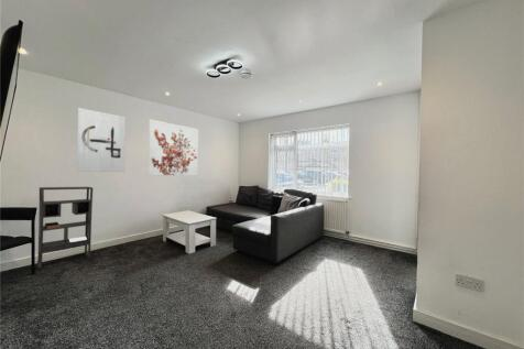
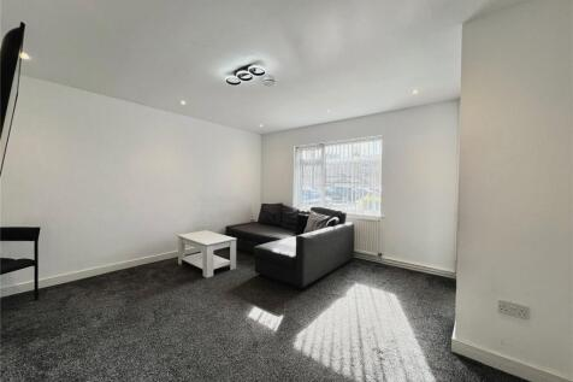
- bookshelf [36,186,94,270]
- wall art [148,118,199,176]
- wall art [76,107,127,173]
